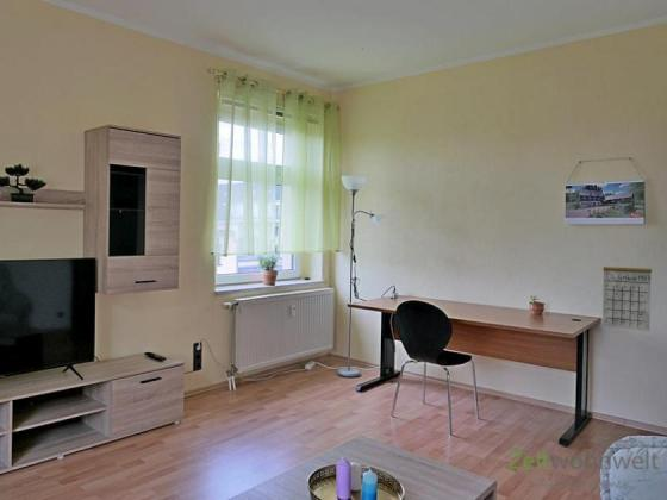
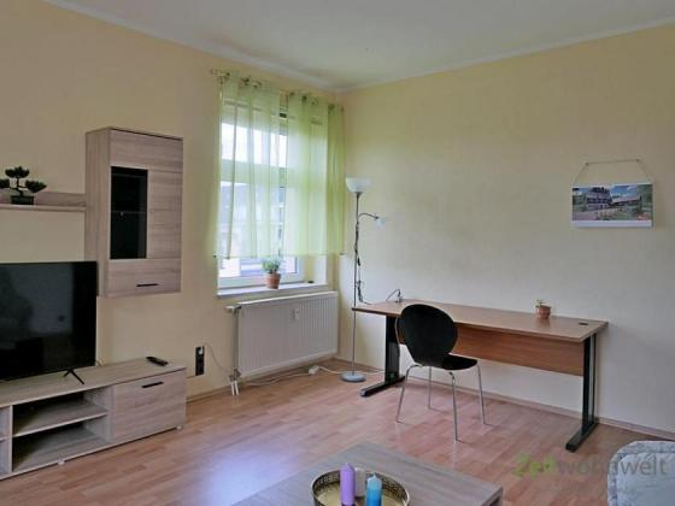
- calendar [601,258,653,332]
